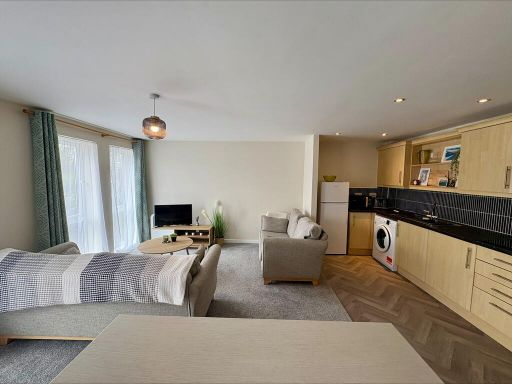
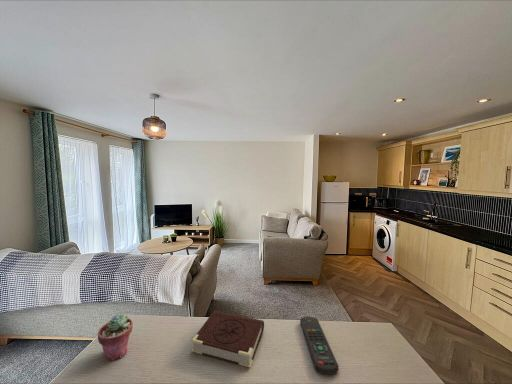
+ remote control [299,316,340,375]
+ potted succulent [97,314,134,362]
+ book [191,310,265,368]
